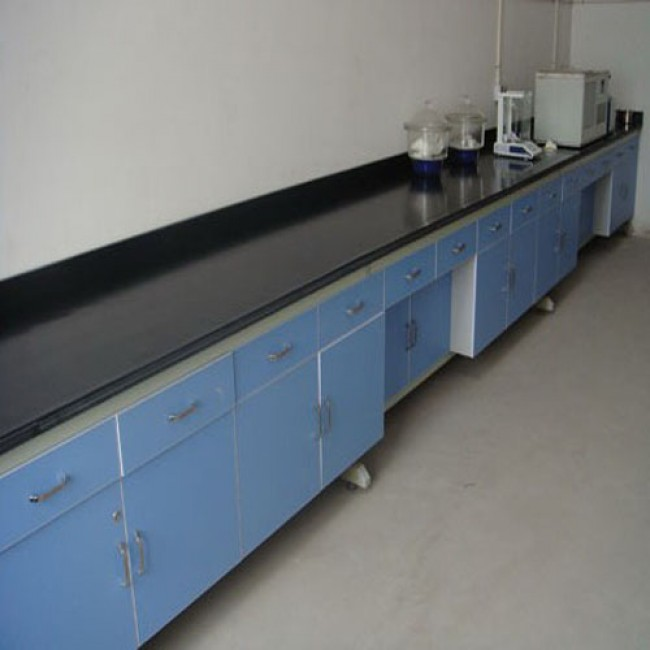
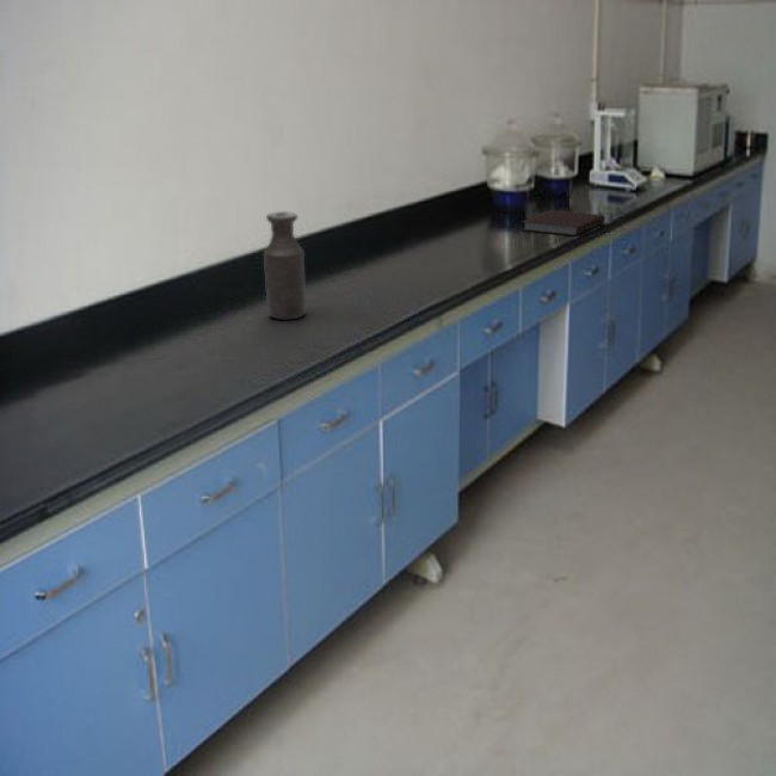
+ bottle [263,210,307,321]
+ notebook [521,209,605,236]
